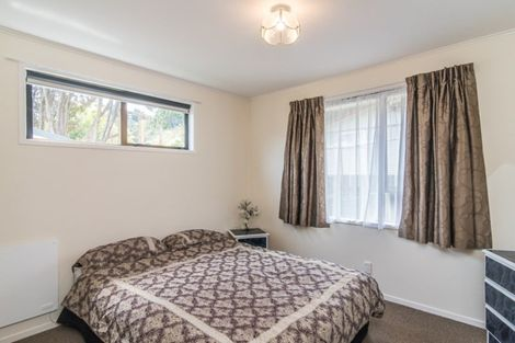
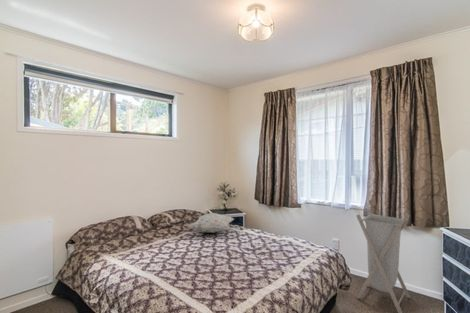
+ decorative pillow [186,212,235,234]
+ laundry hamper [355,208,411,313]
